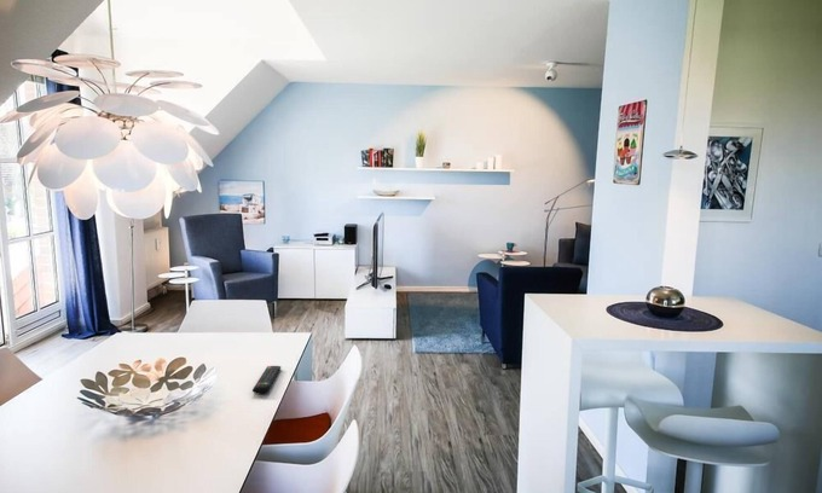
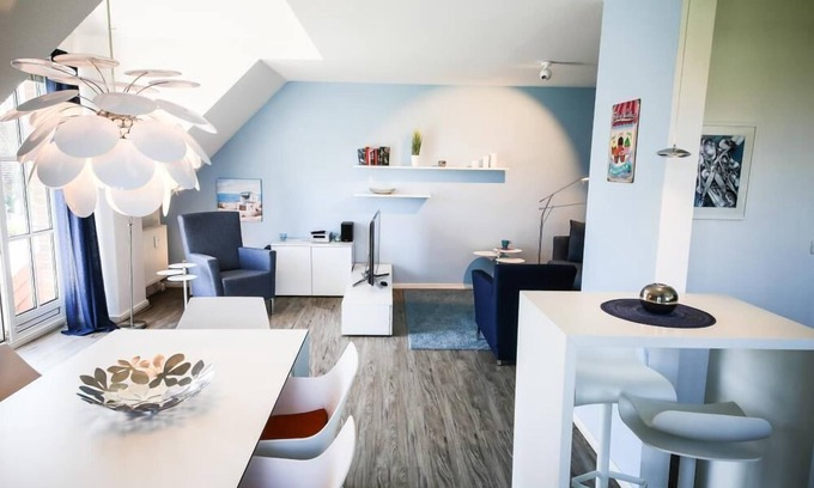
- remote control [251,365,282,395]
